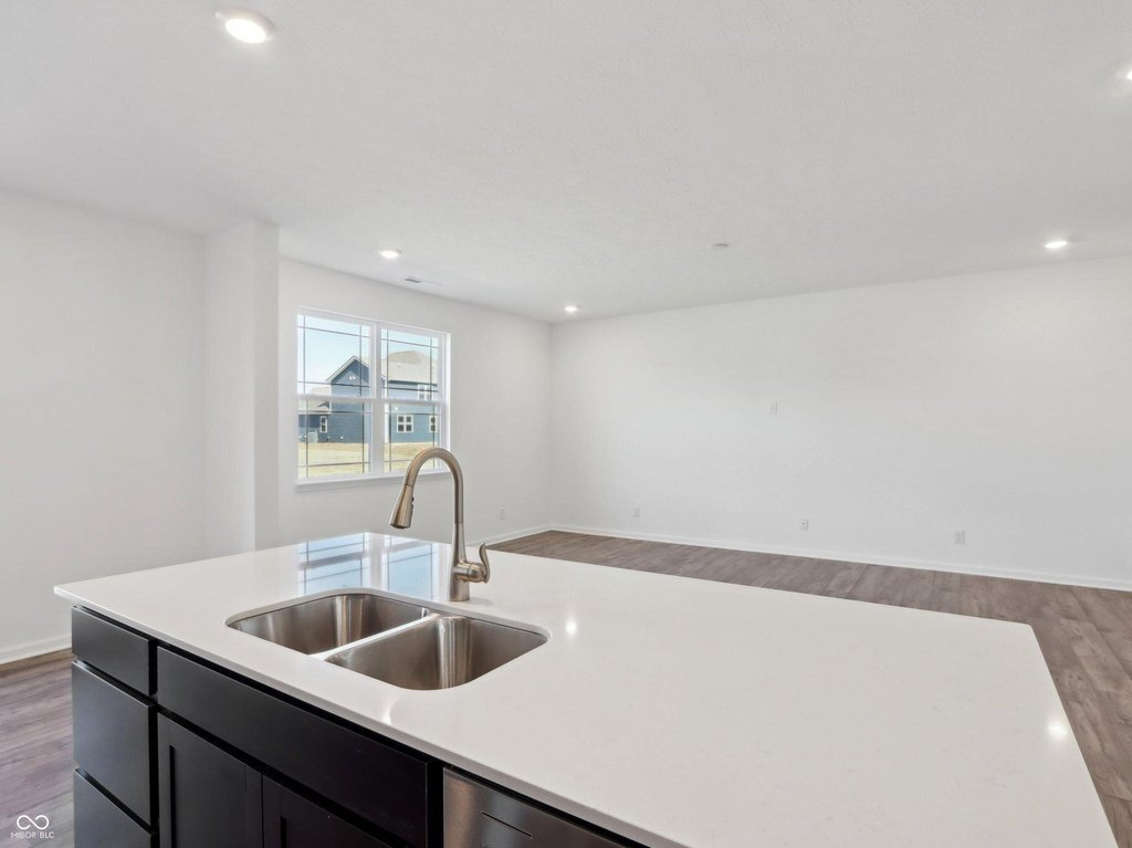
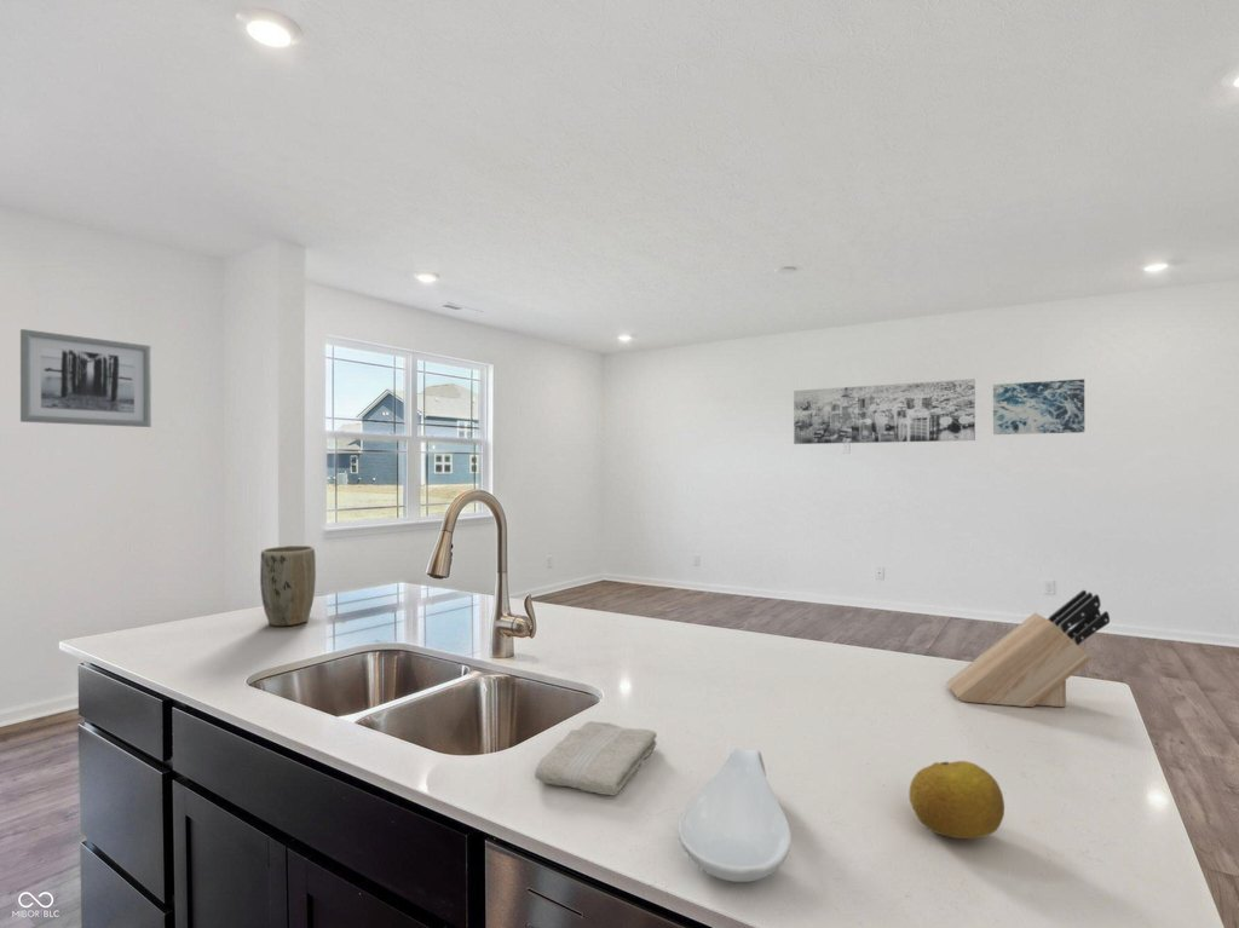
+ spoon rest [676,745,793,883]
+ fruit [907,760,1005,840]
+ wall art [19,328,152,428]
+ plant pot [259,544,317,627]
+ wall art [992,377,1085,436]
+ wall art [793,377,976,445]
+ knife block [945,589,1111,708]
+ washcloth [534,720,658,797]
